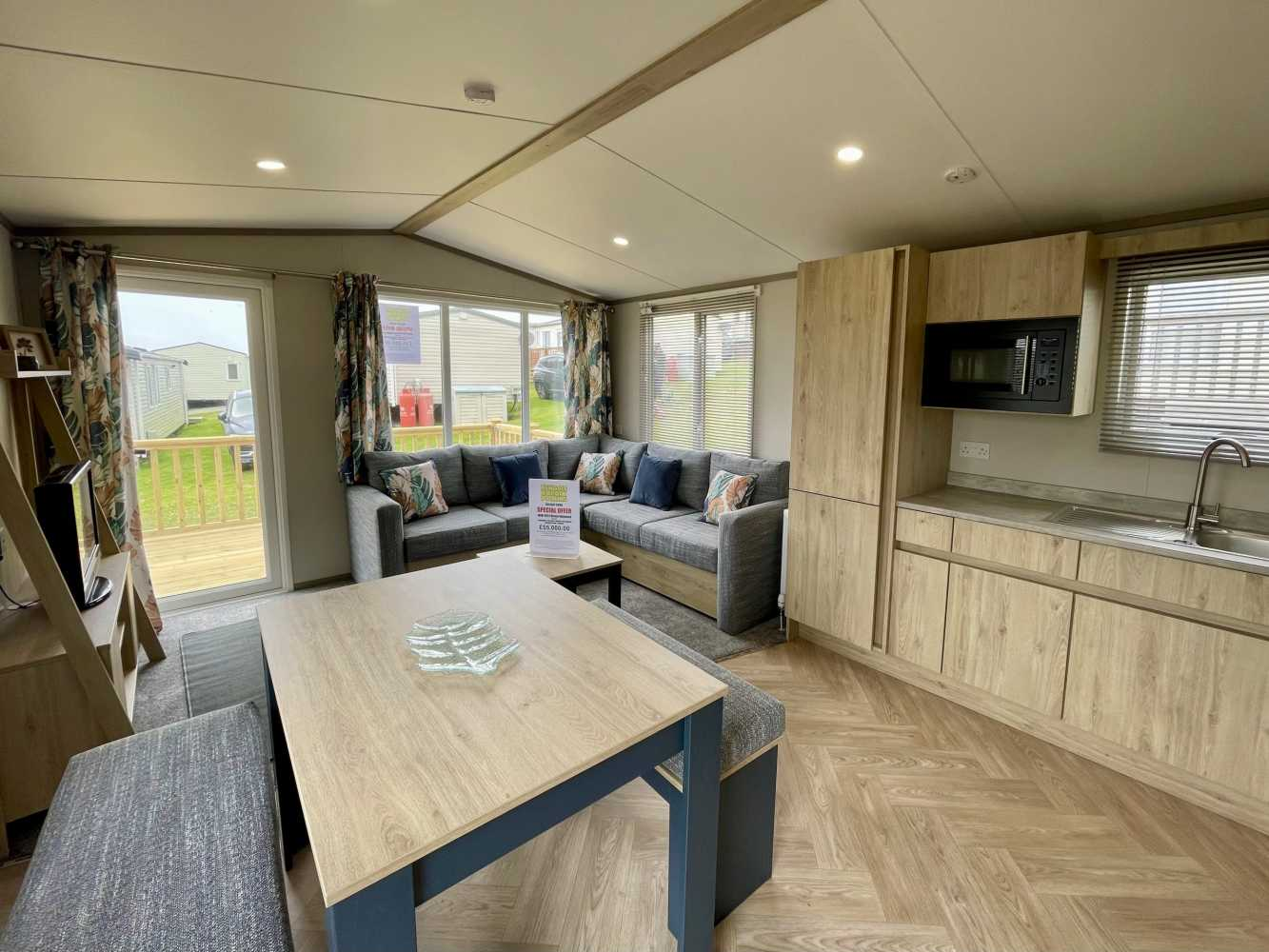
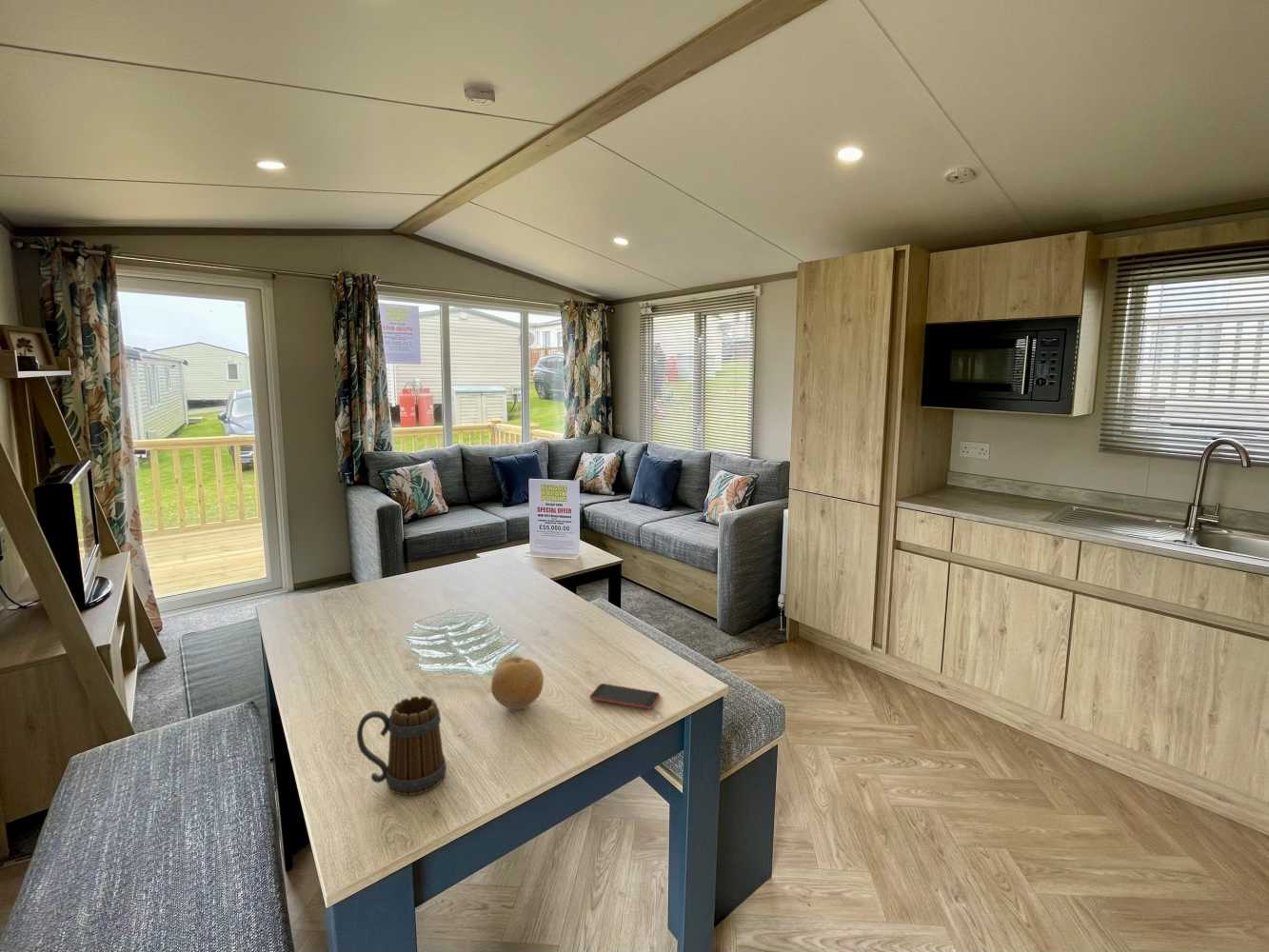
+ fruit [490,655,545,710]
+ smartphone [589,683,661,710]
+ mug [356,695,447,796]
